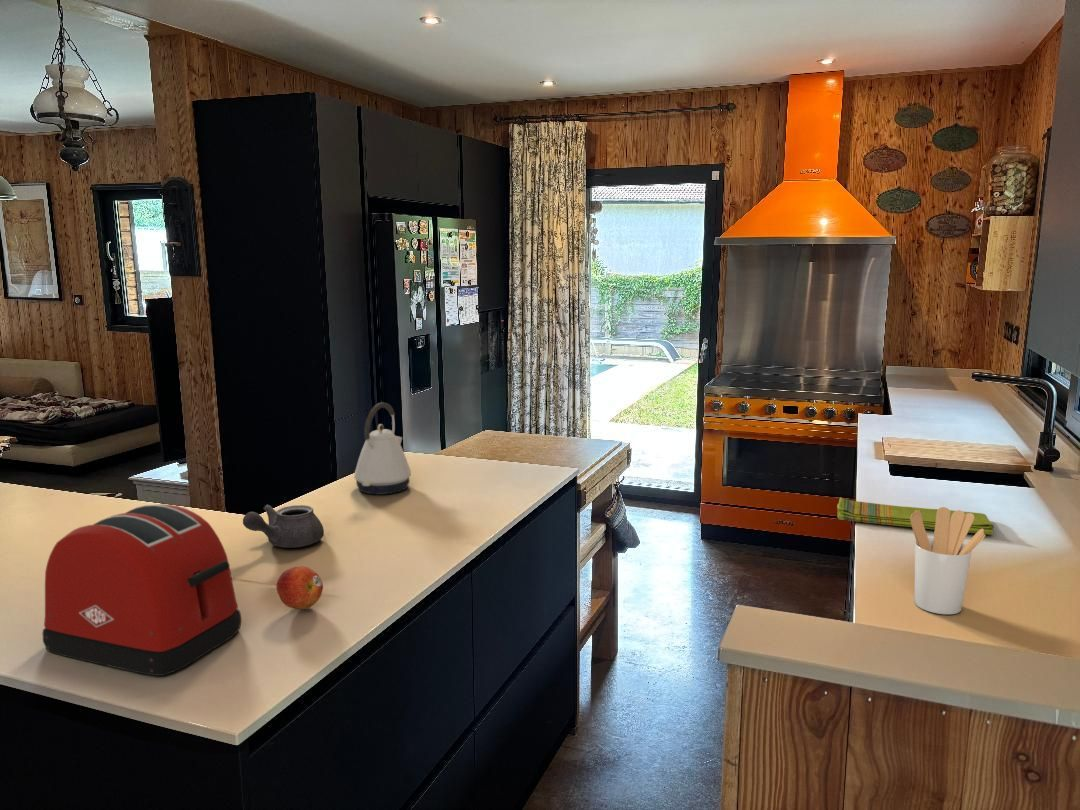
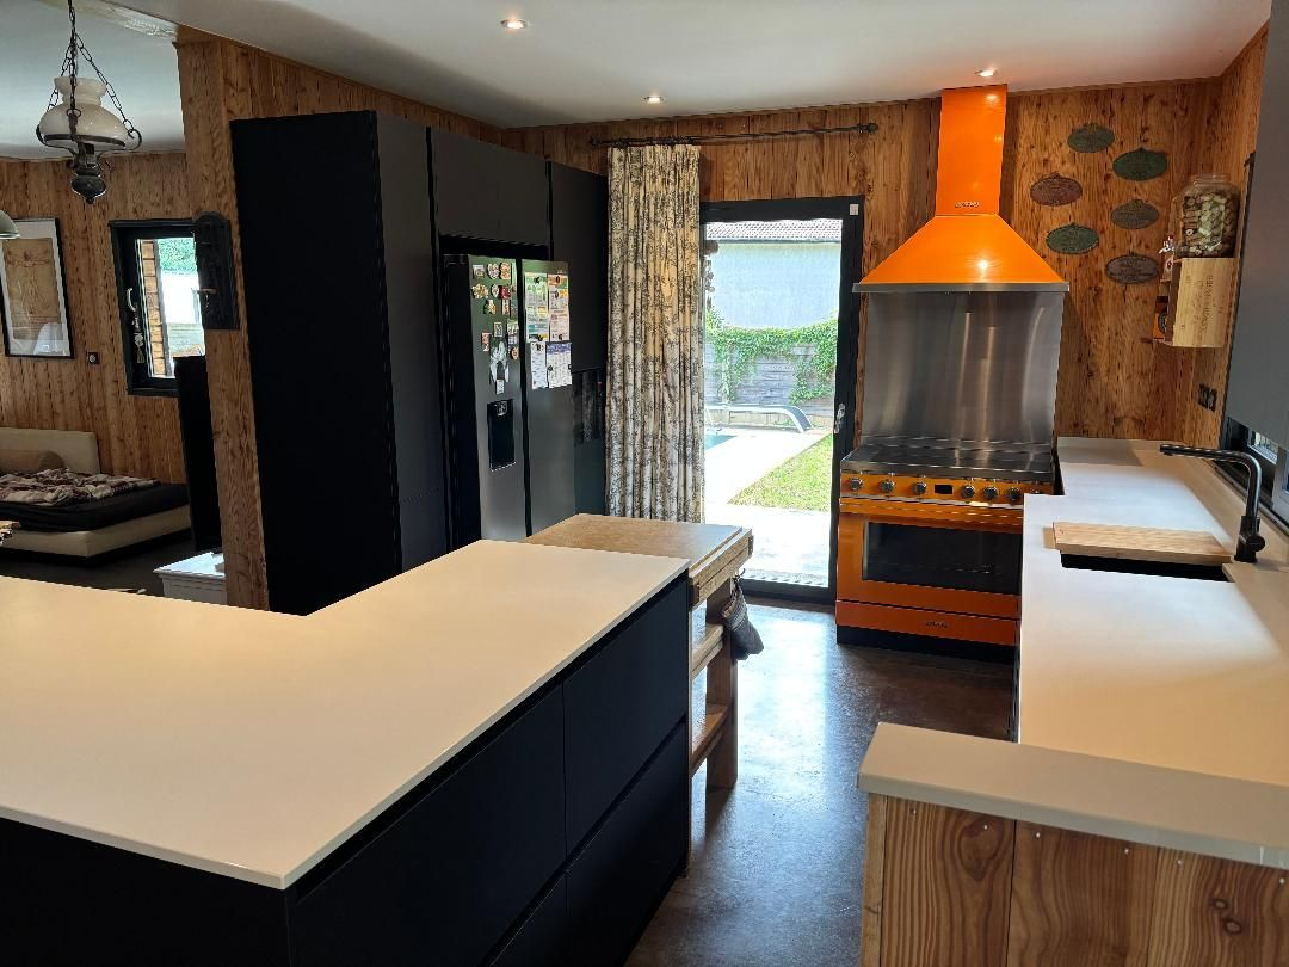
- kettle [353,401,412,496]
- fruit [275,565,324,610]
- utensil holder [910,506,986,615]
- toaster [41,504,242,677]
- dish towel [836,496,995,535]
- teapot [242,504,325,549]
